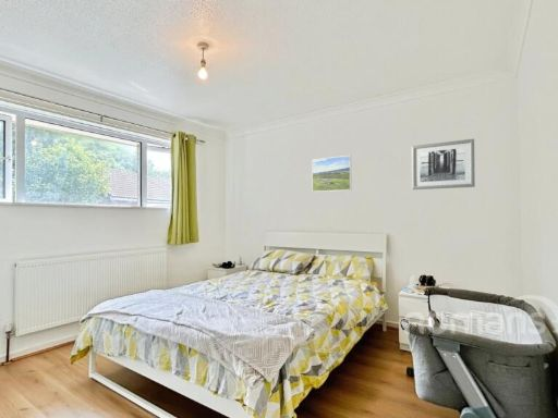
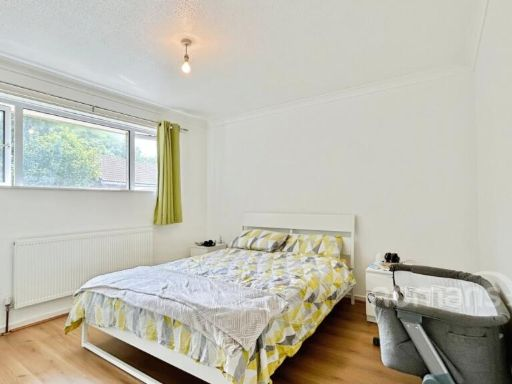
- wall art [411,138,476,190]
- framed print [311,155,352,193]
